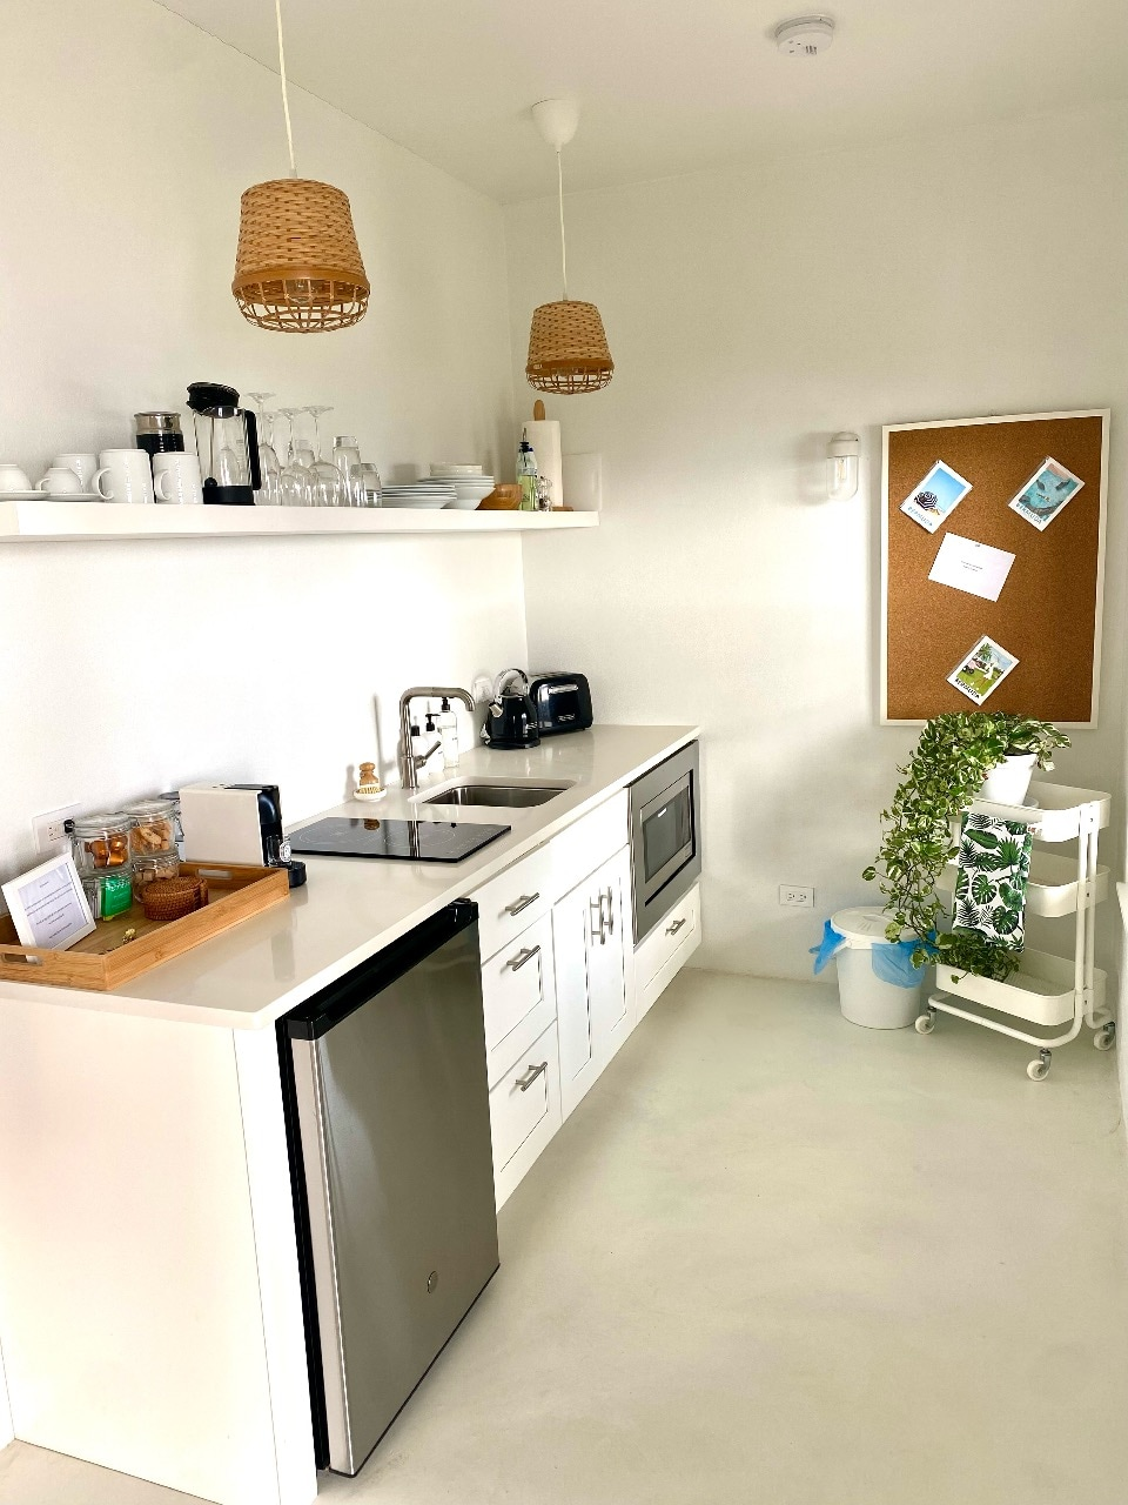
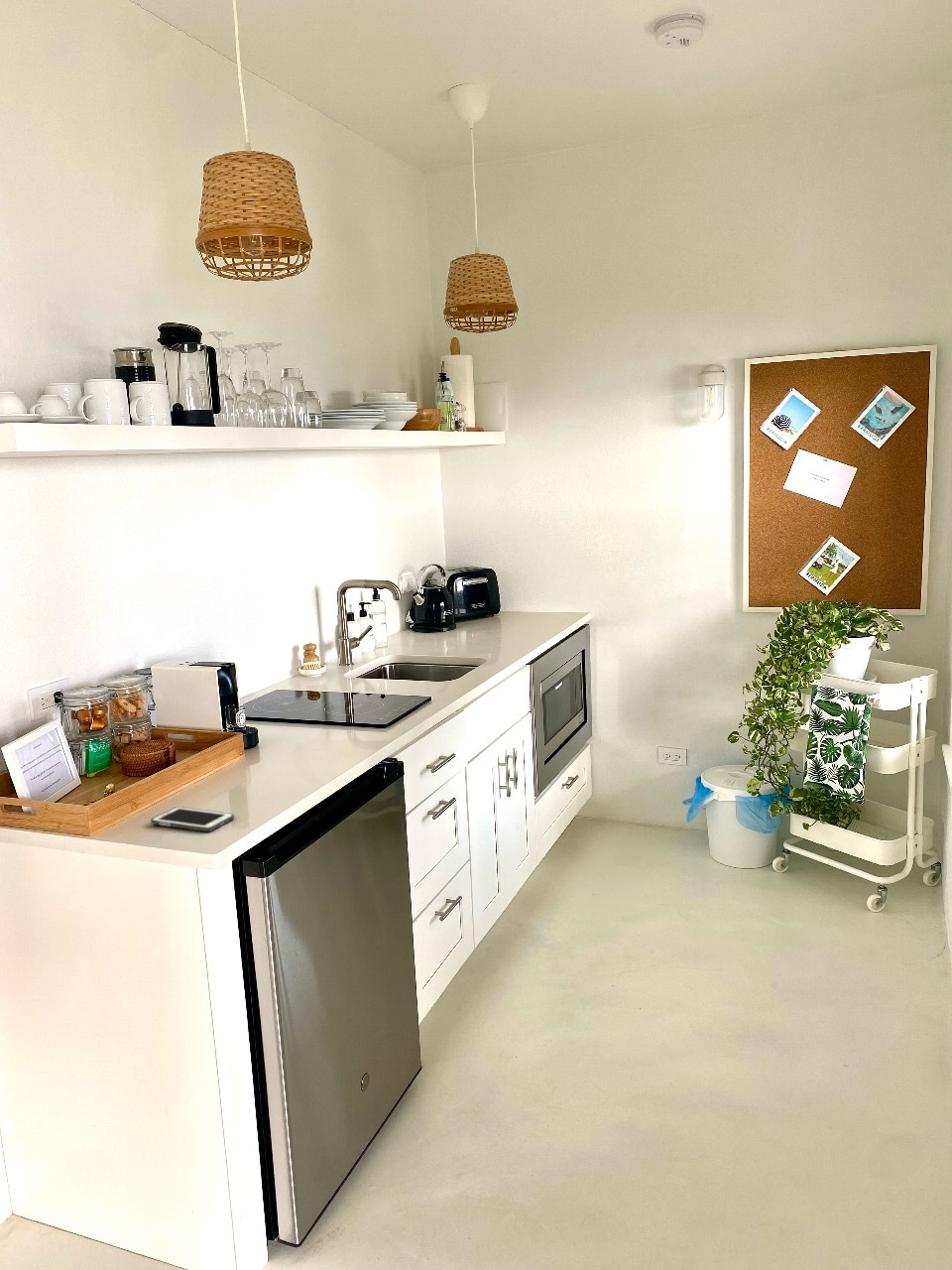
+ cell phone [150,806,235,832]
